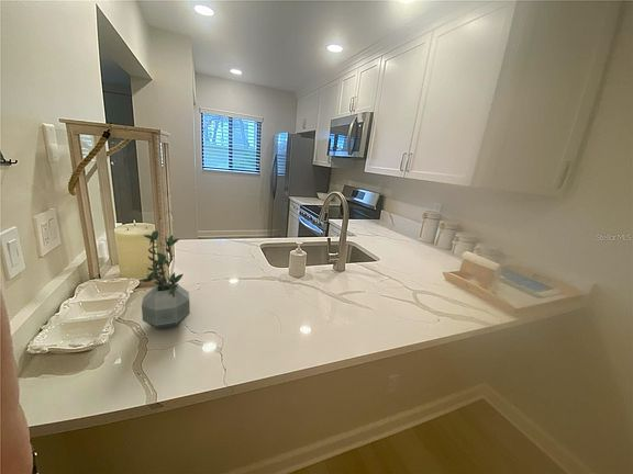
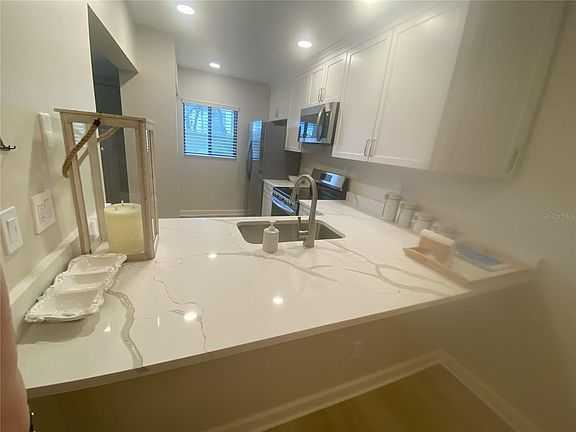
- potted plant [138,229,191,330]
